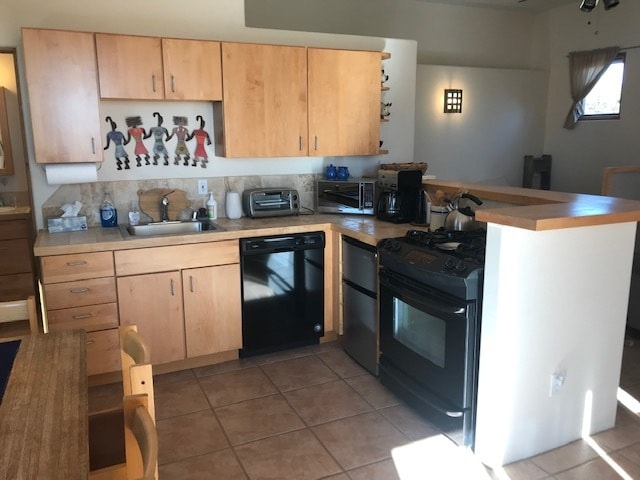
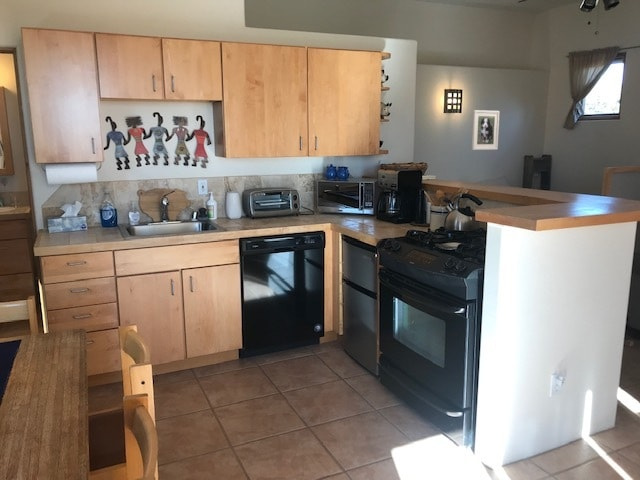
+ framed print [471,109,500,151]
